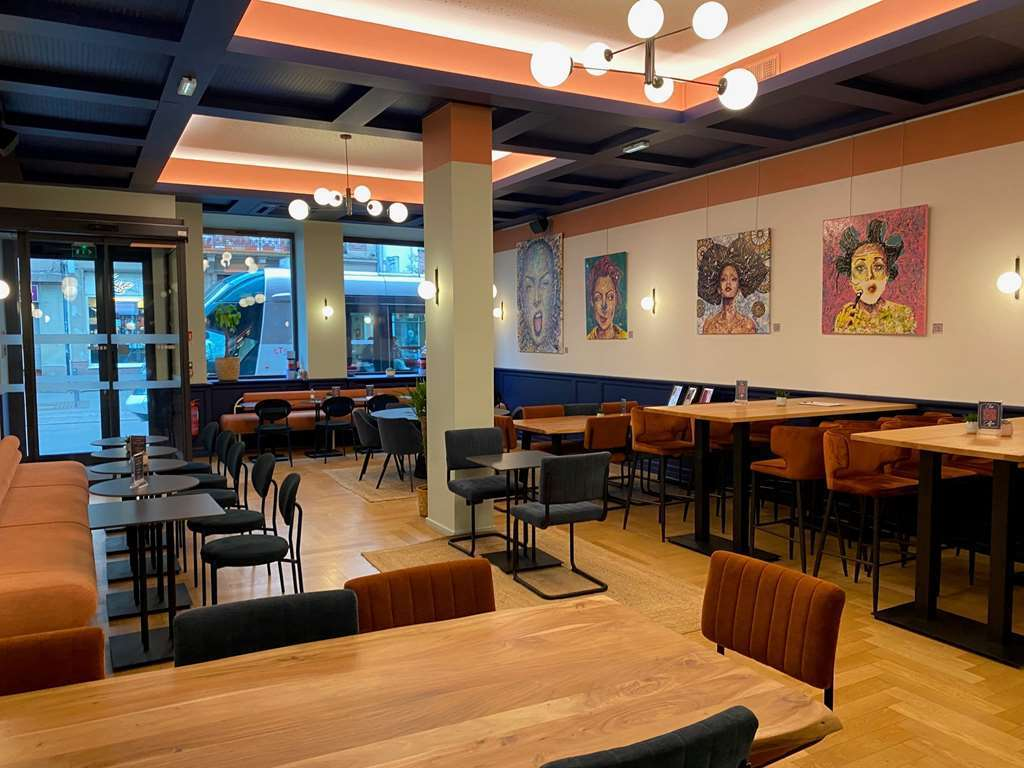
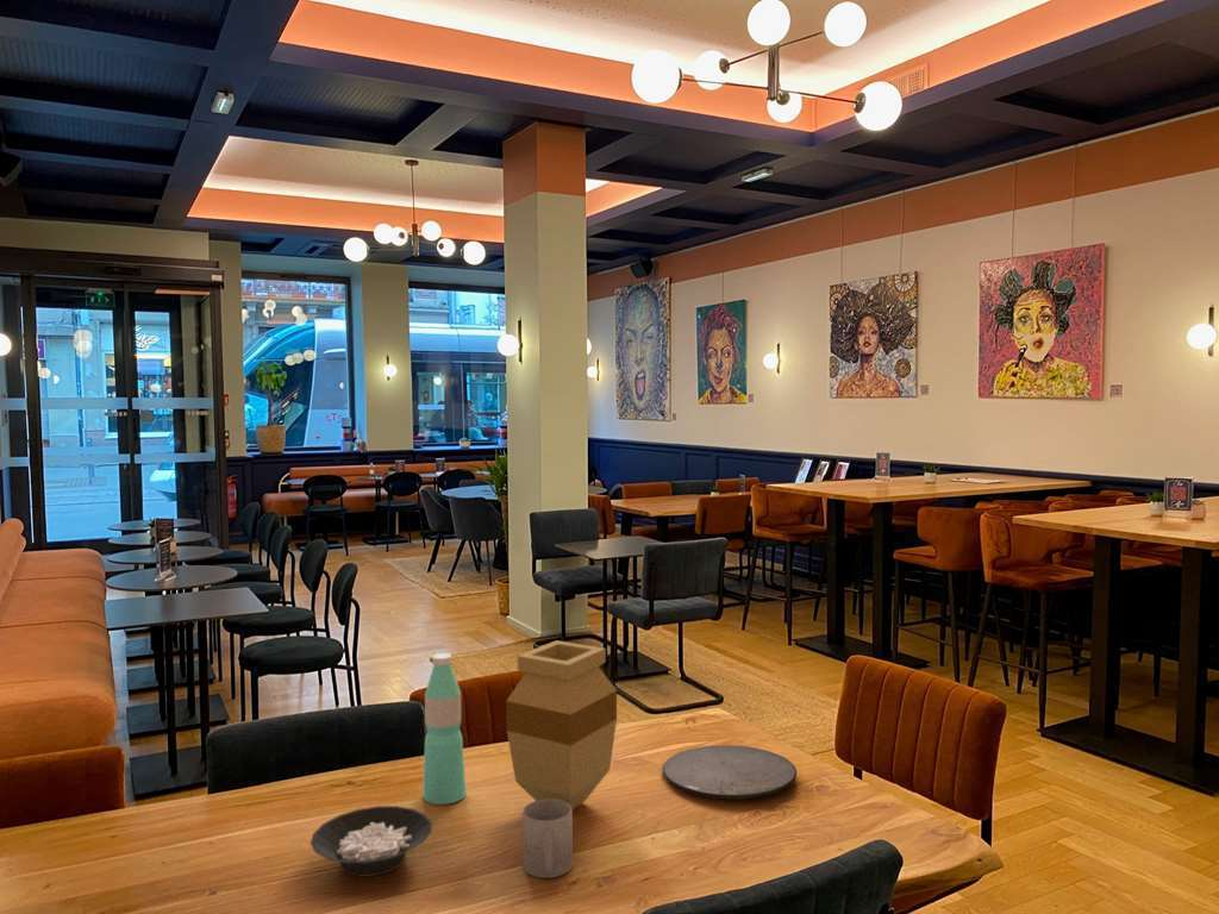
+ water bottle [423,652,467,806]
+ vase [505,639,618,810]
+ cereal bowl [310,805,433,878]
+ mug [521,799,574,879]
+ plate [662,744,798,800]
